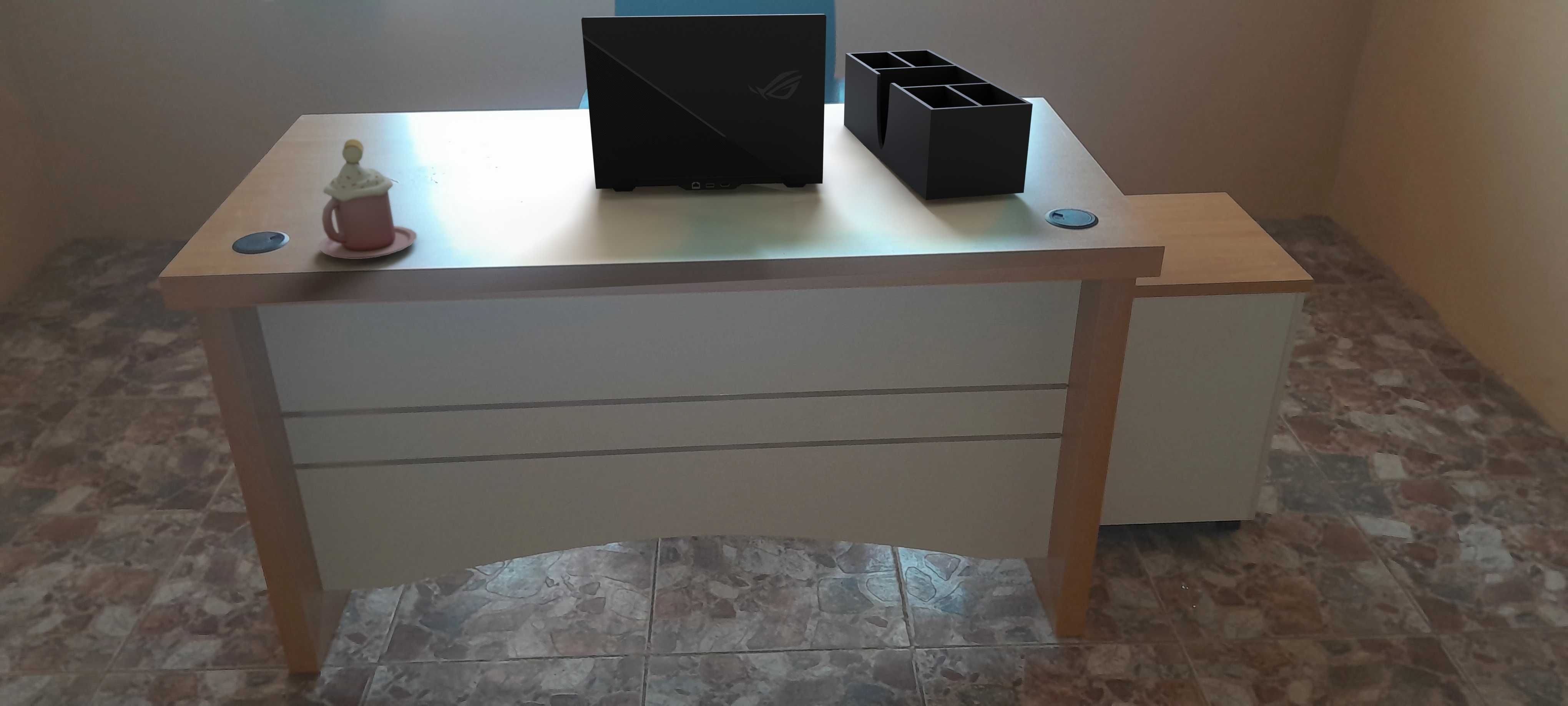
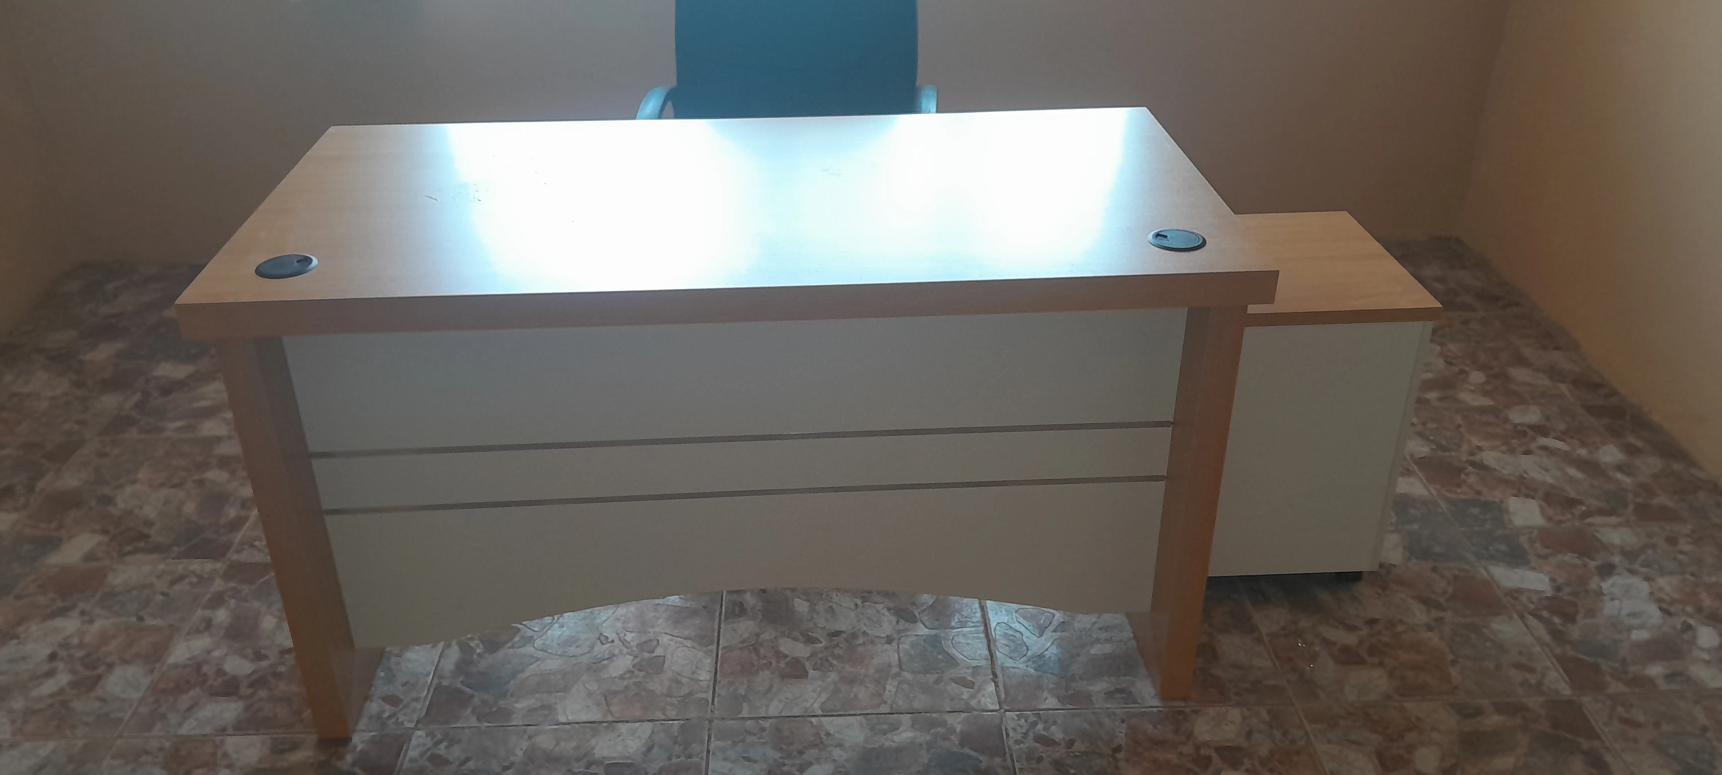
- laptop [581,13,827,192]
- mug [319,139,417,260]
- desk organizer [844,49,1033,200]
